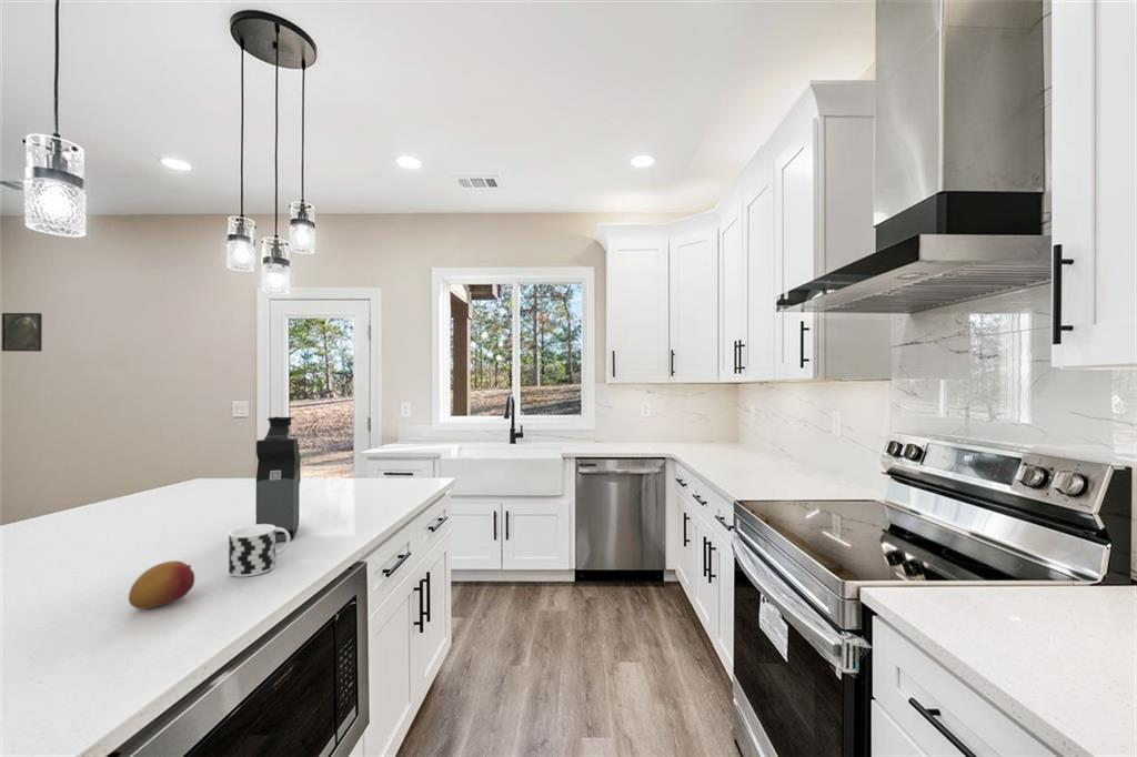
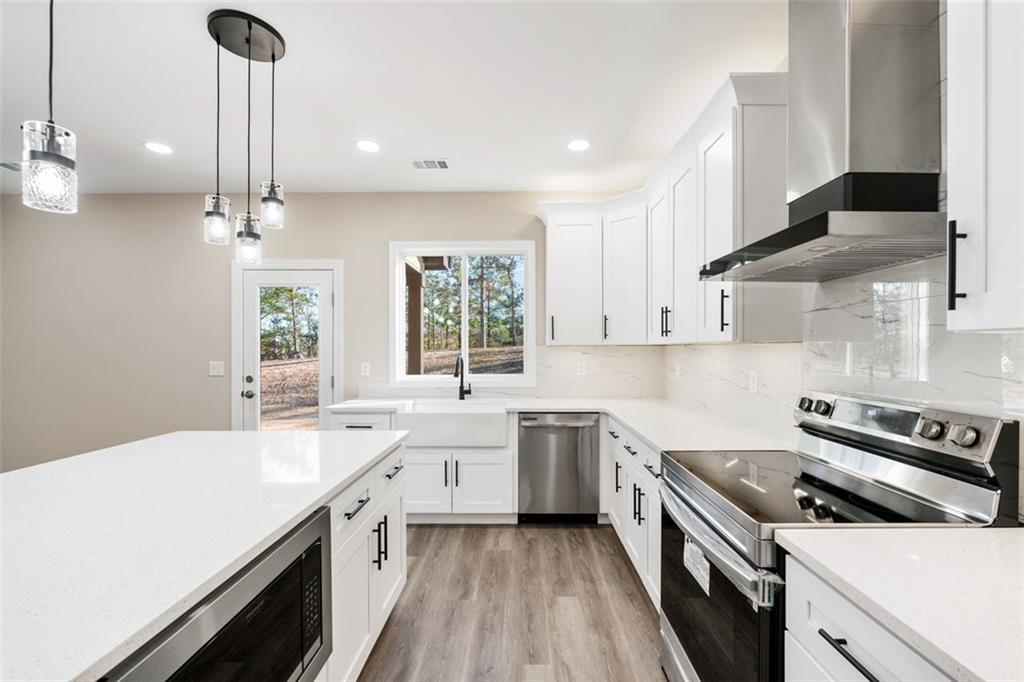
- fruit [128,559,195,610]
- cup [228,524,291,578]
- coffee maker [254,416,302,543]
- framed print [0,312,43,353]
